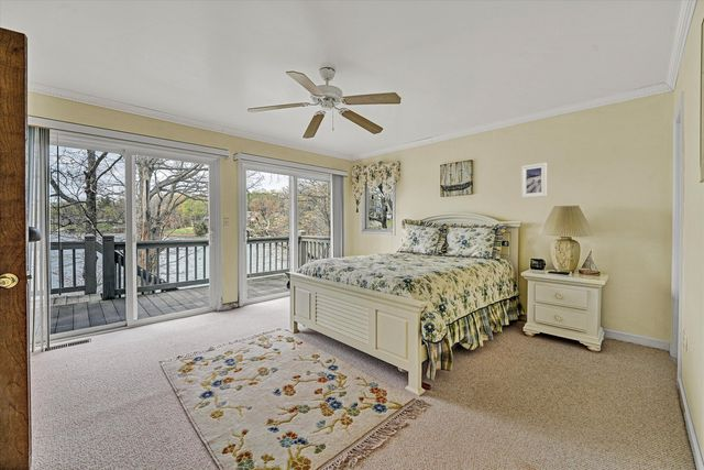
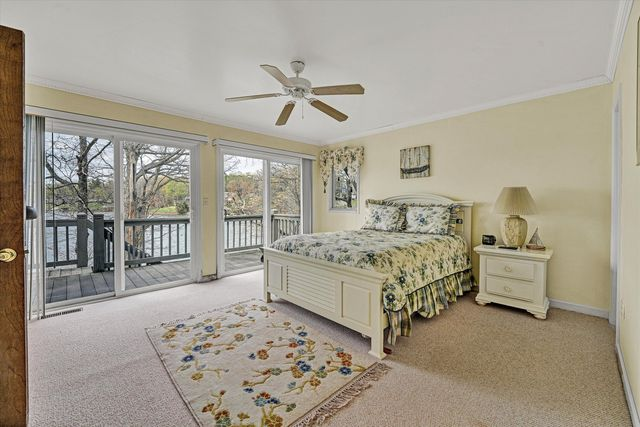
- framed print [520,162,548,199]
